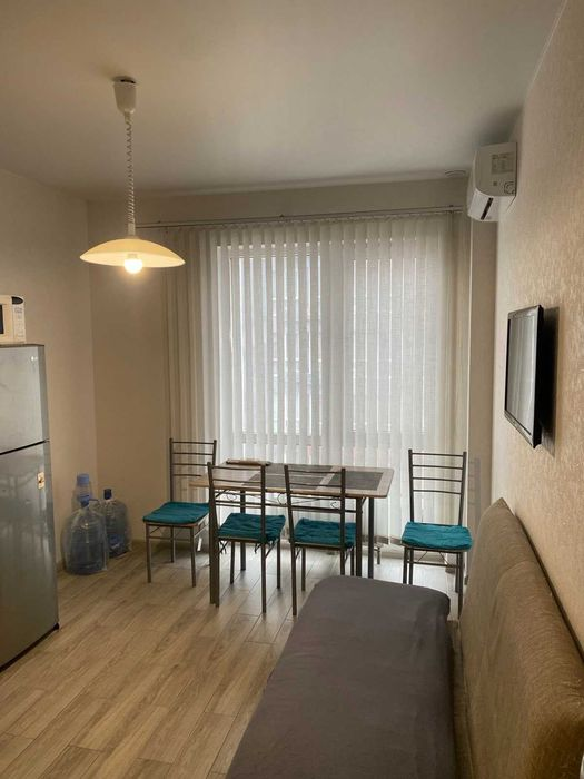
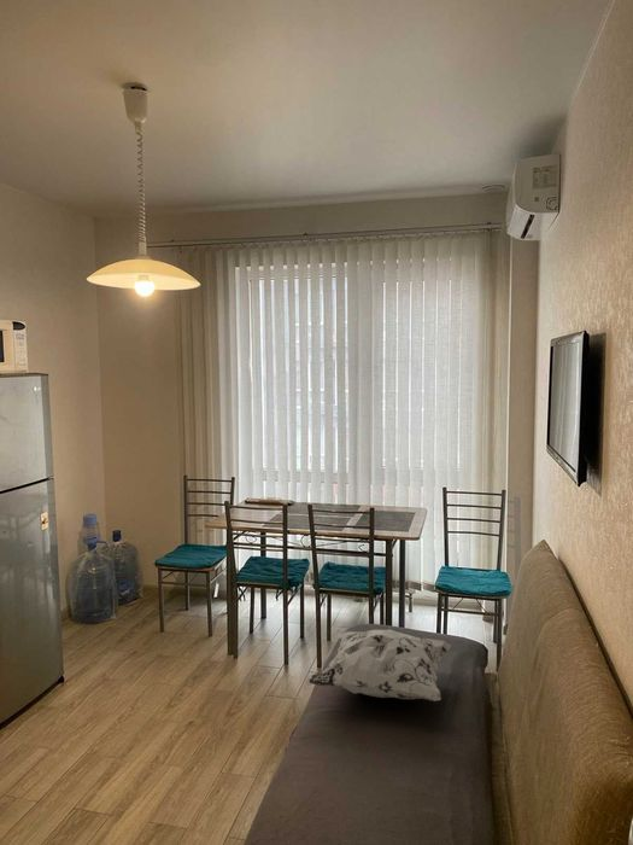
+ decorative pillow [307,628,452,703]
